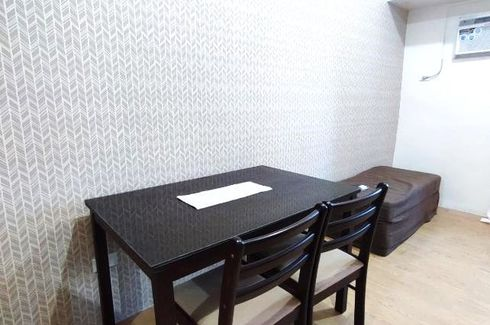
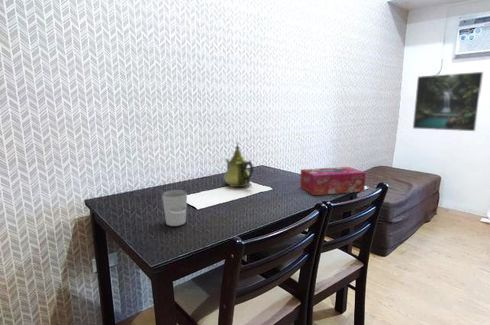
+ teapot [223,141,254,188]
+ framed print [412,71,484,132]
+ cup [161,189,188,227]
+ tissue box [299,166,367,196]
